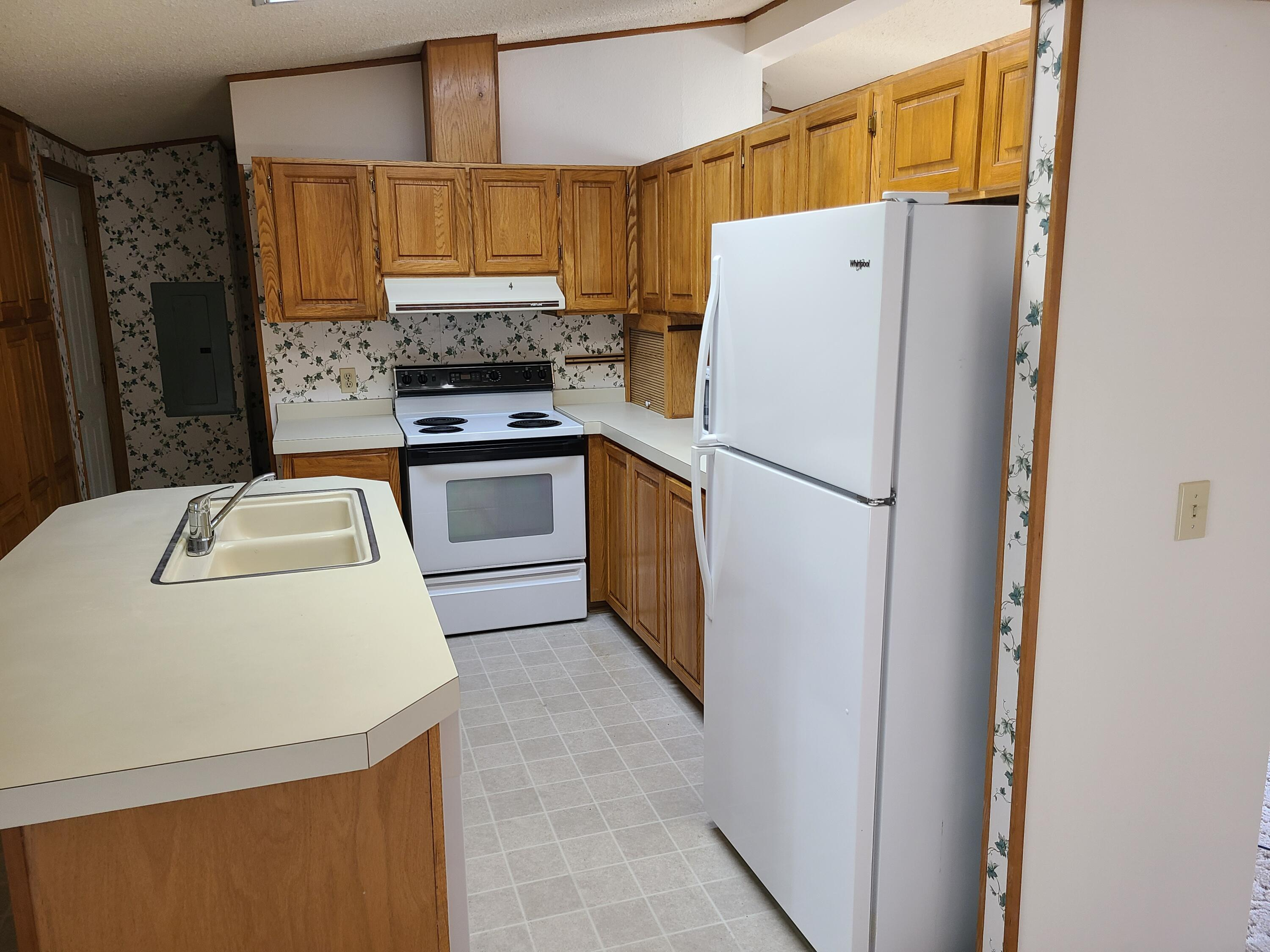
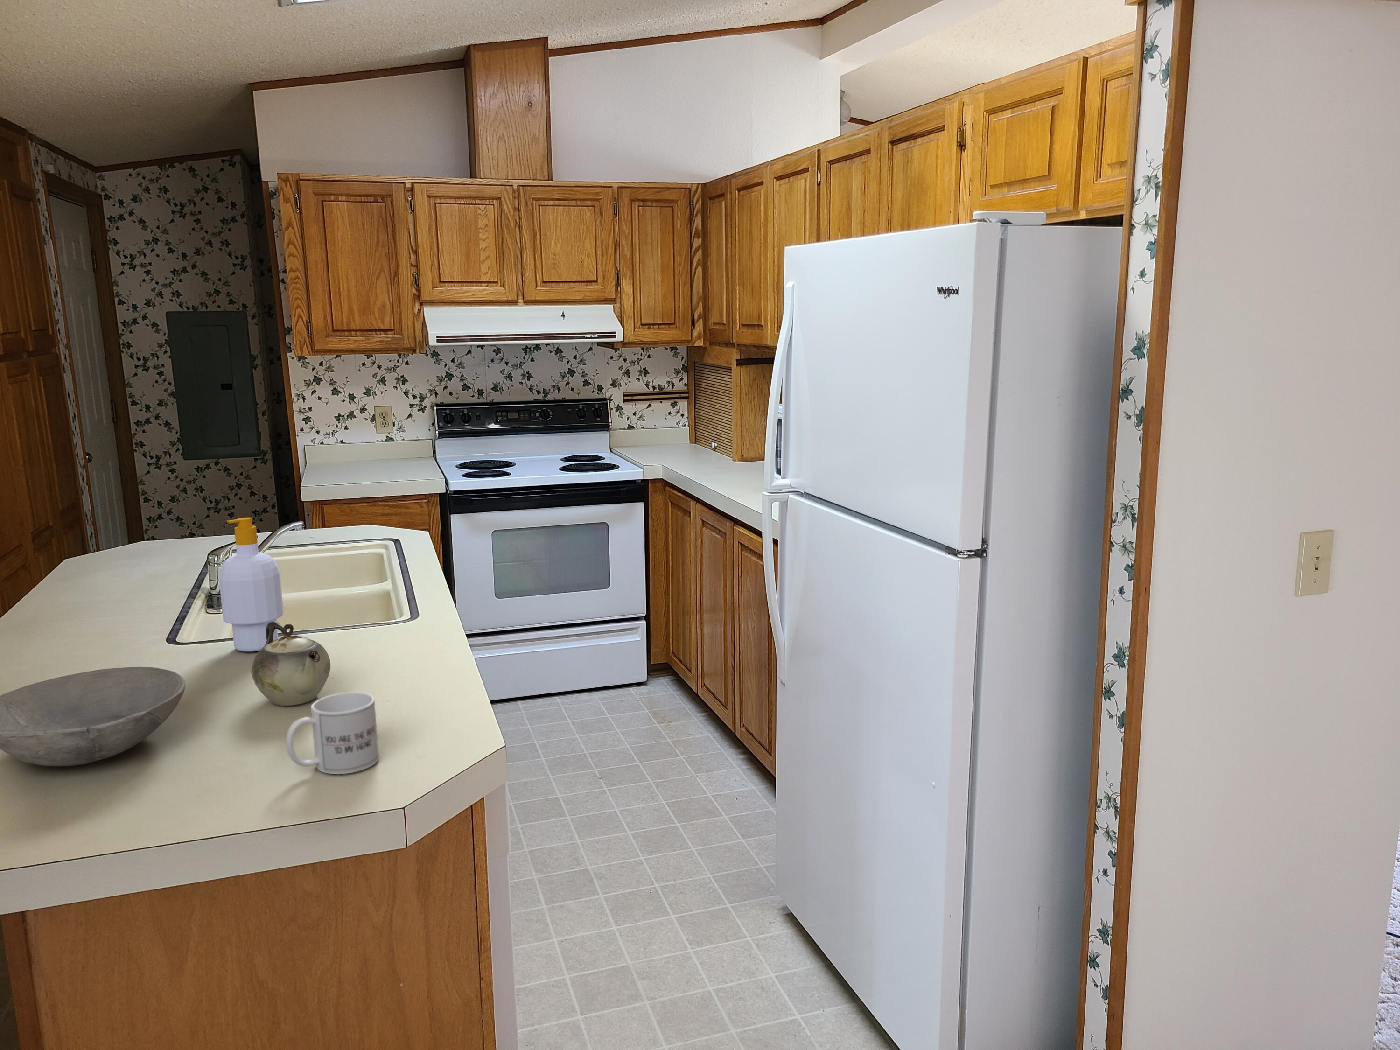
+ mug [286,692,379,774]
+ soap bottle [218,517,284,652]
+ teapot [250,621,331,706]
+ bowl [0,666,186,767]
